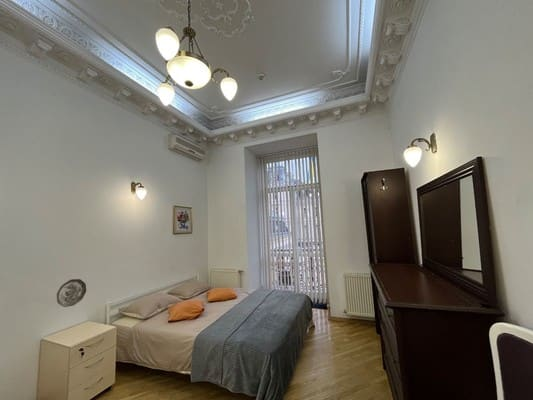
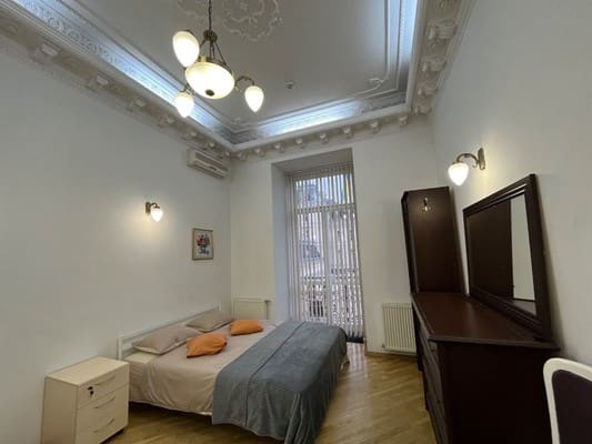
- decorative plate [56,278,87,308]
